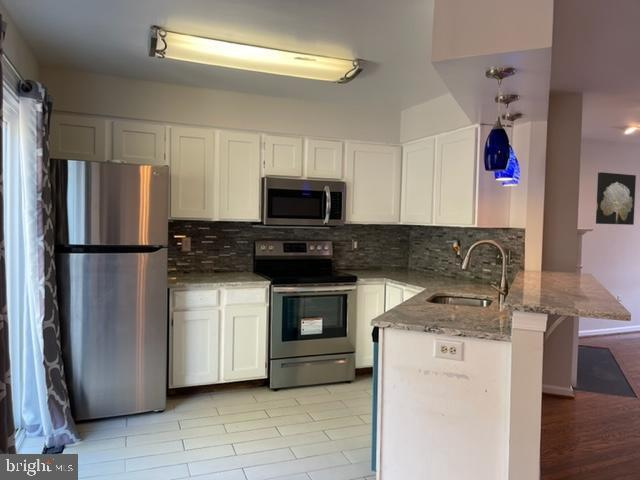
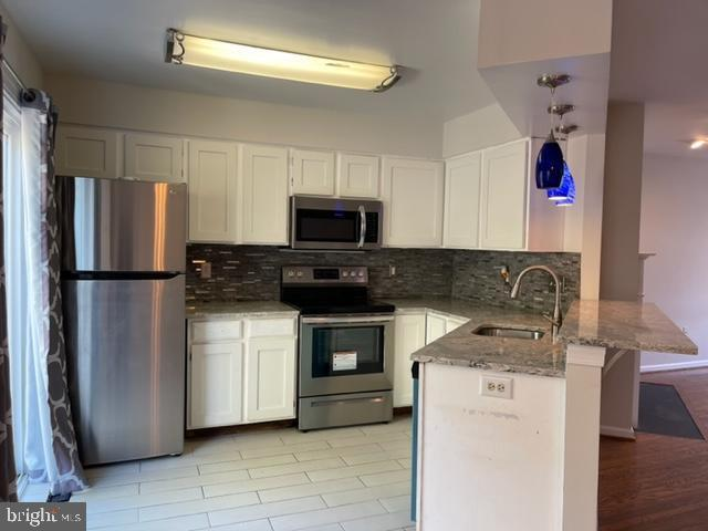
- wall art [595,171,637,226]
